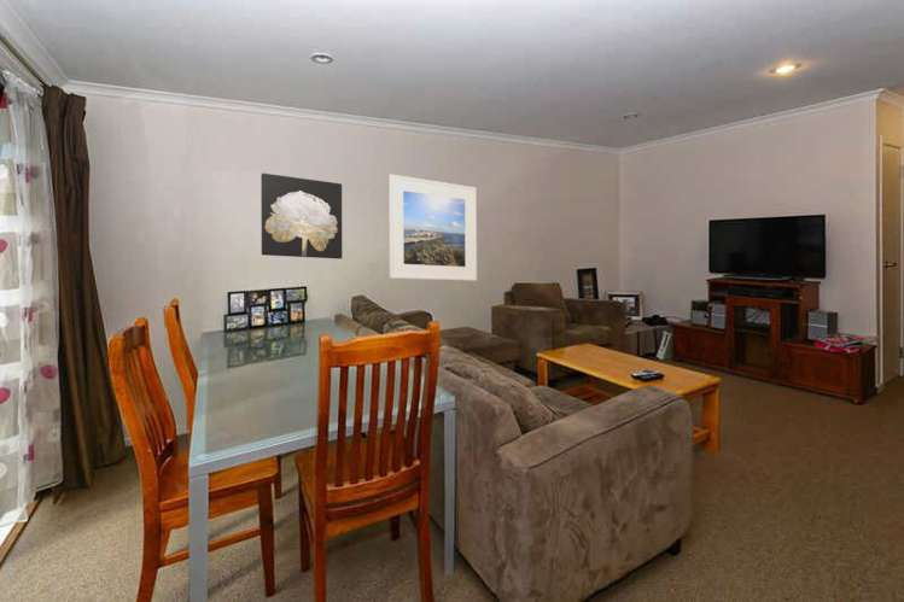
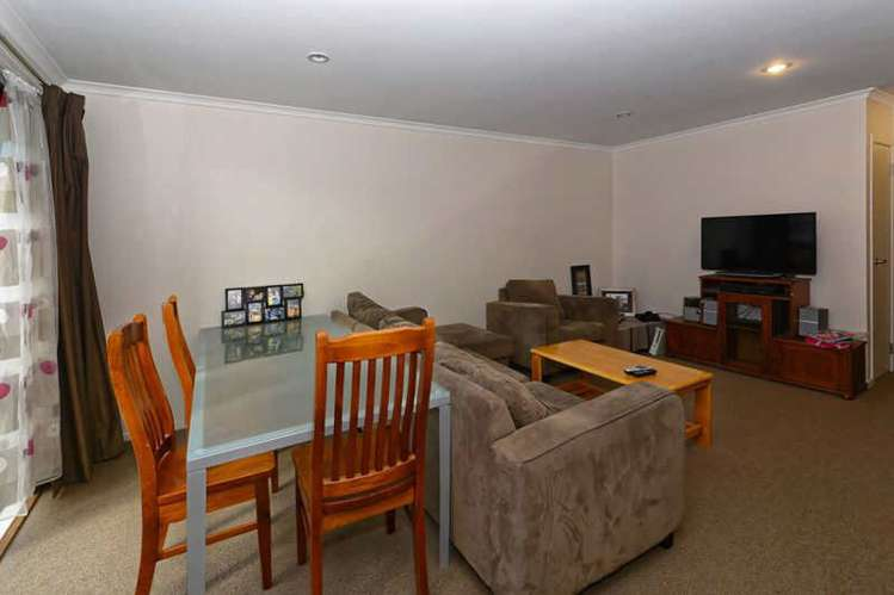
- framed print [387,174,478,282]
- wall art [259,173,344,259]
